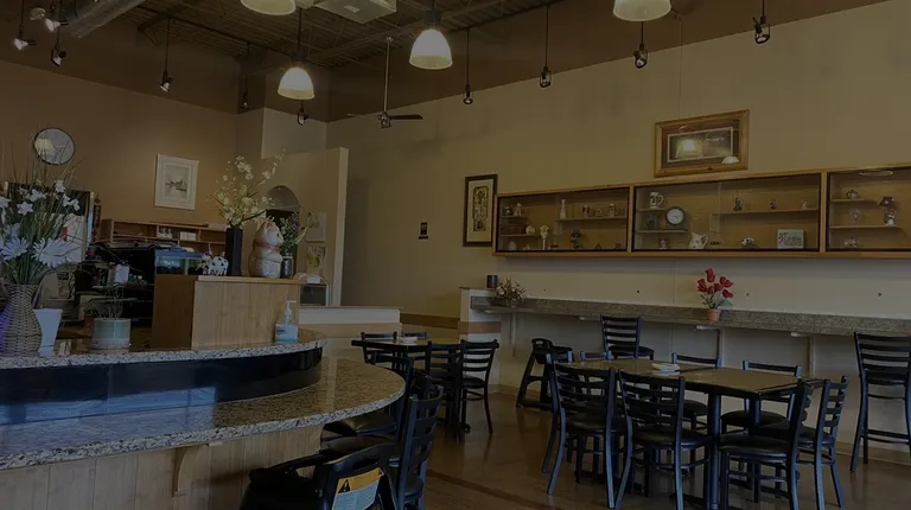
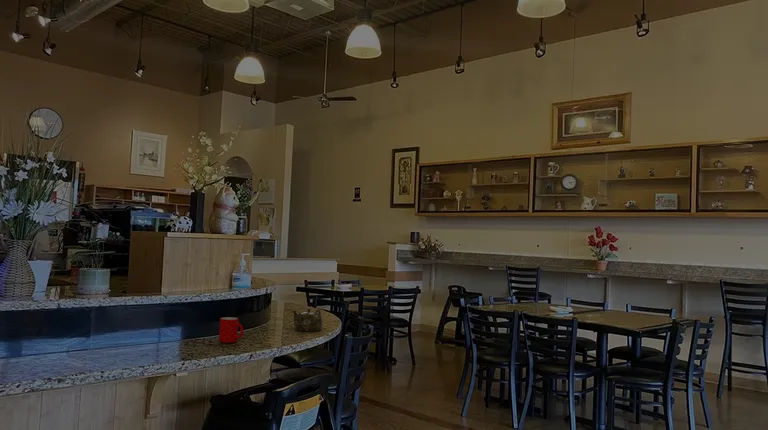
+ cup [218,316,244,344]
+ teapot [292,307,323,332]
